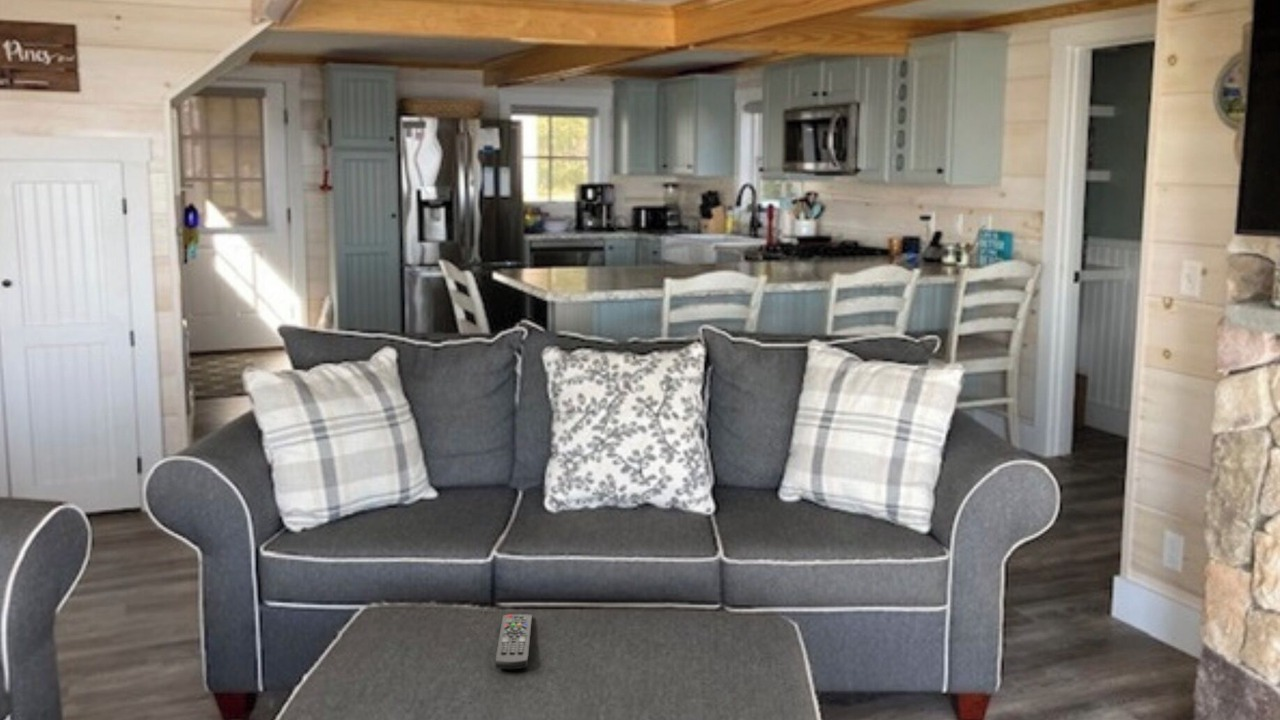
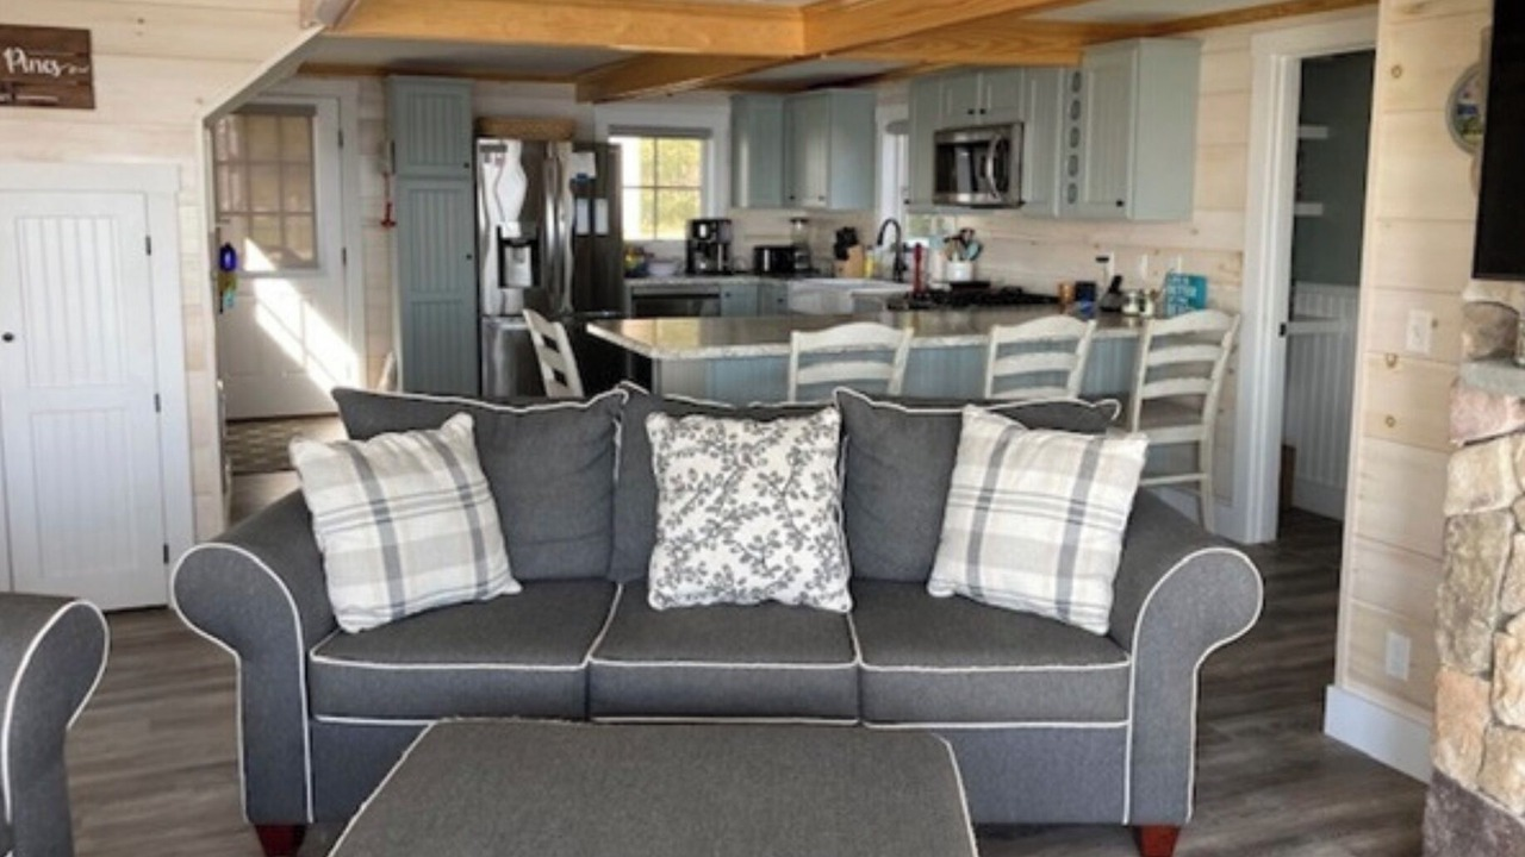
- remote control [494,613,533,670]
